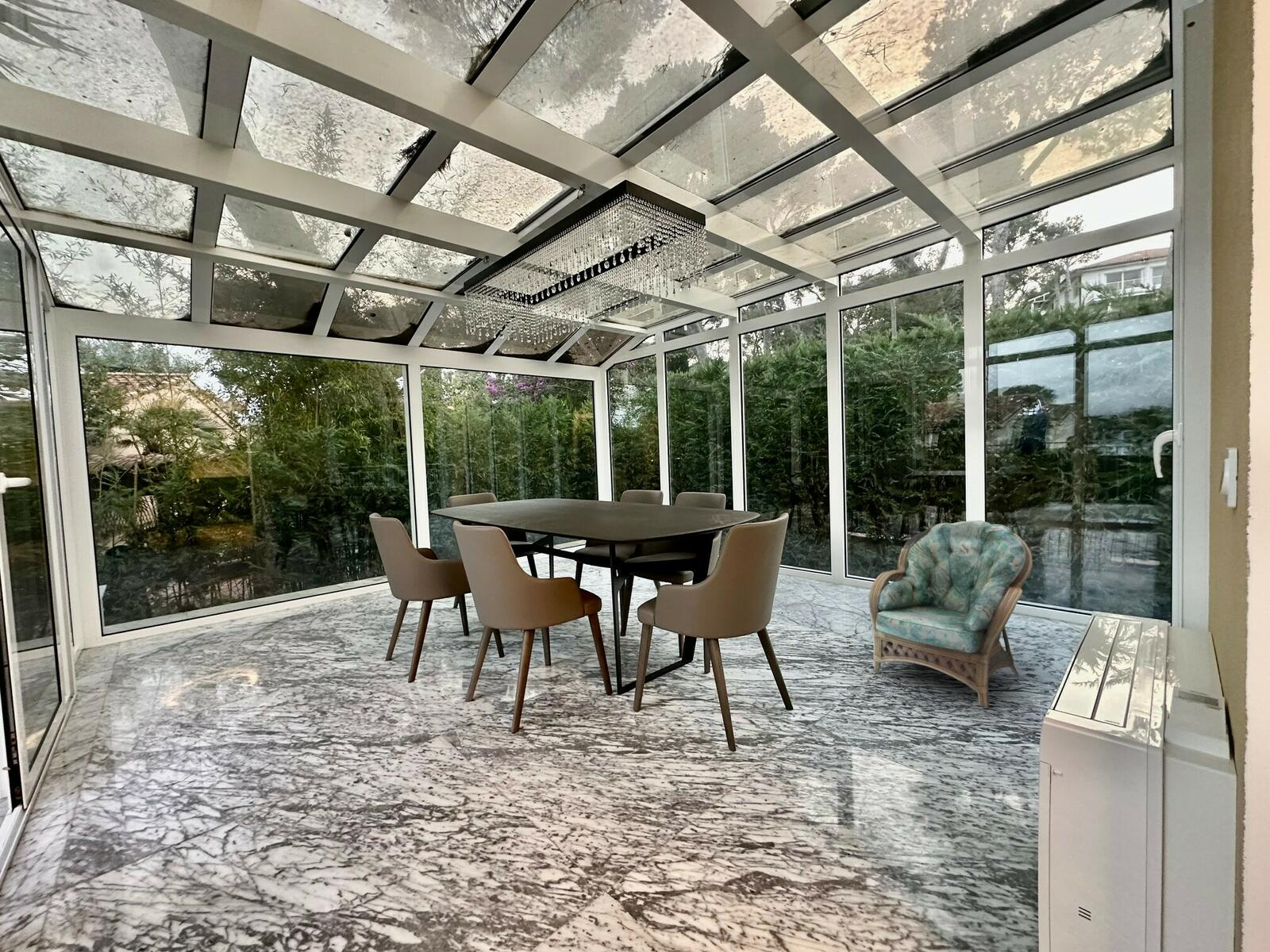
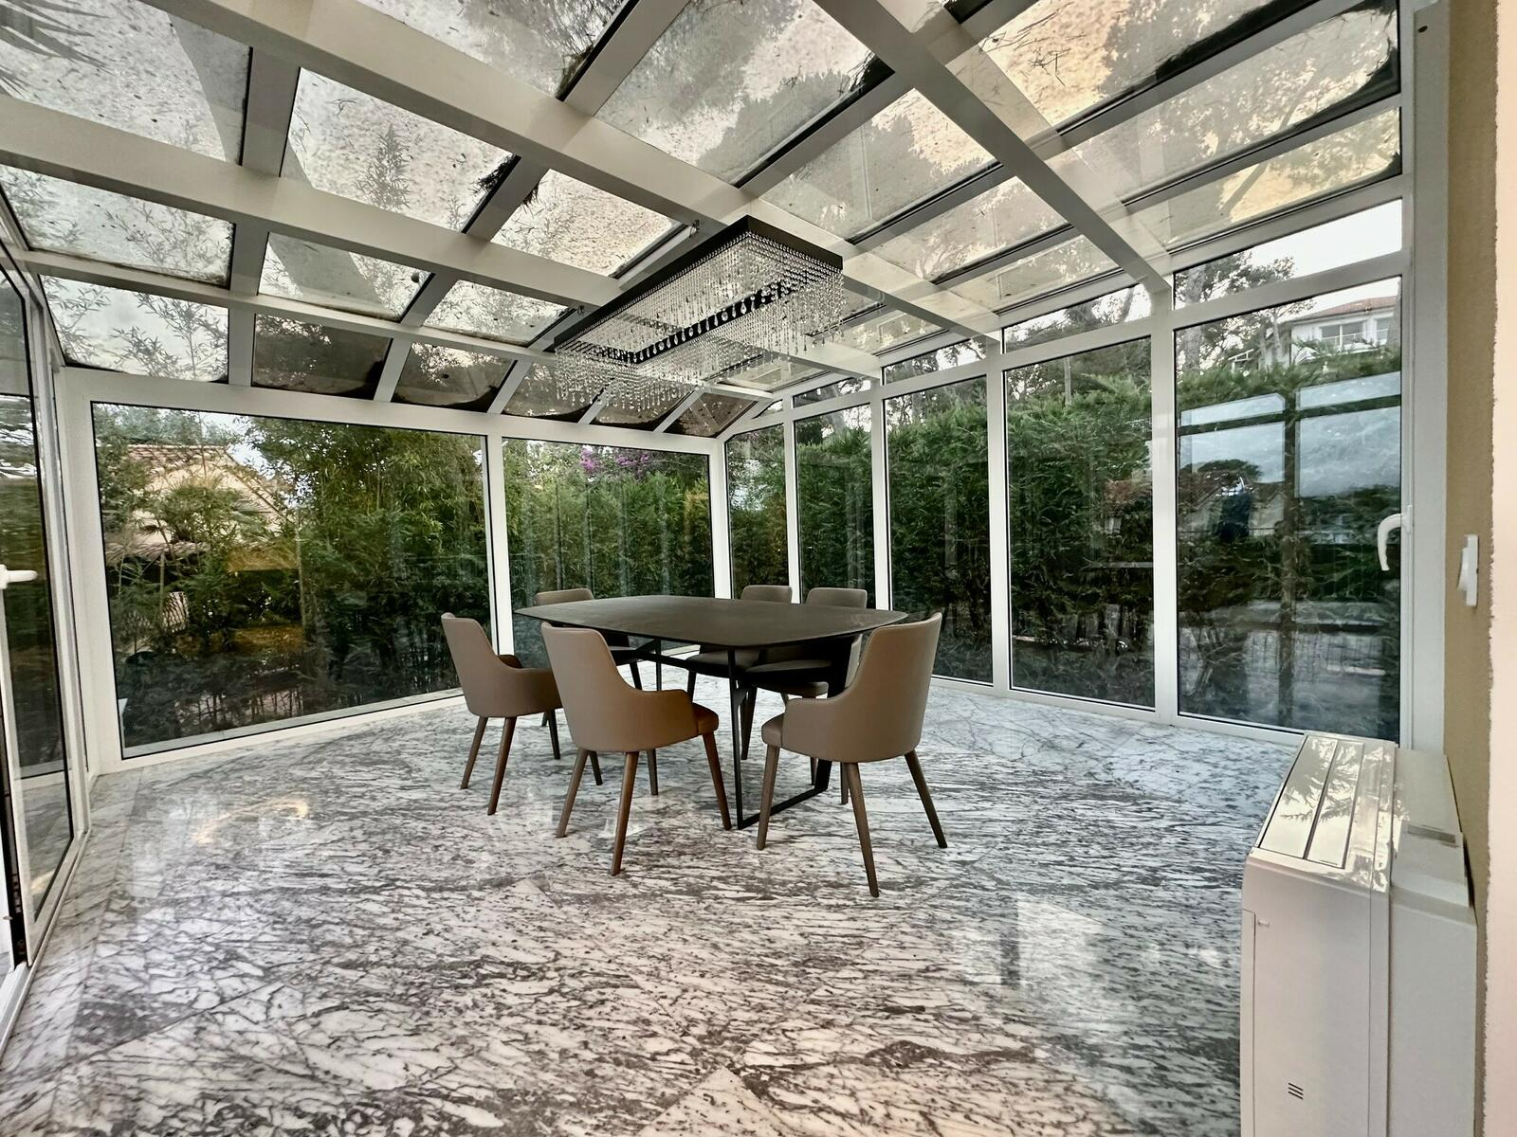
- armchair [868,520,1033,709]
